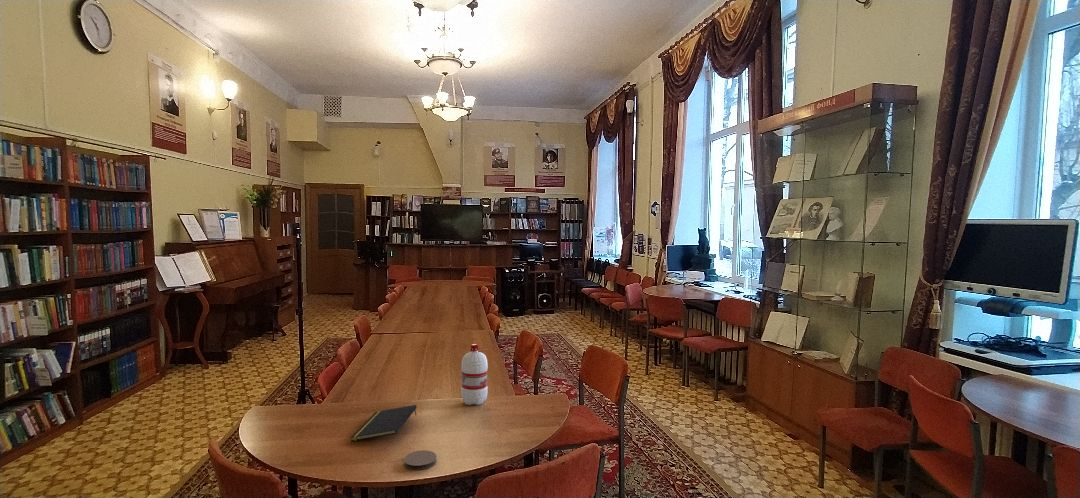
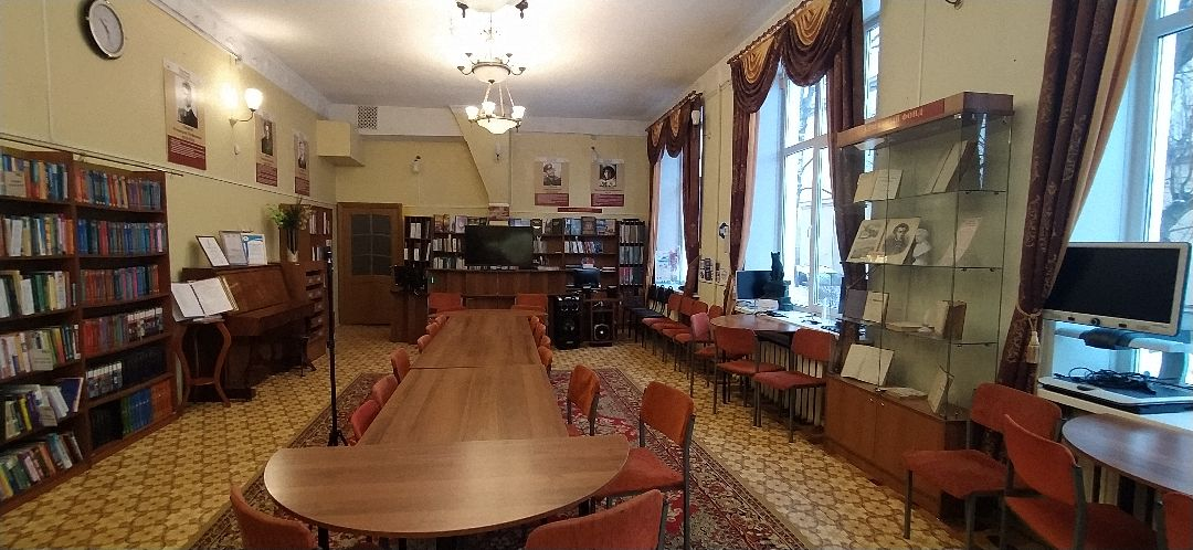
- coaster [403,449,438,471]
- notepad [349,404,418,442]
- water bottle [460,342,489,406]
